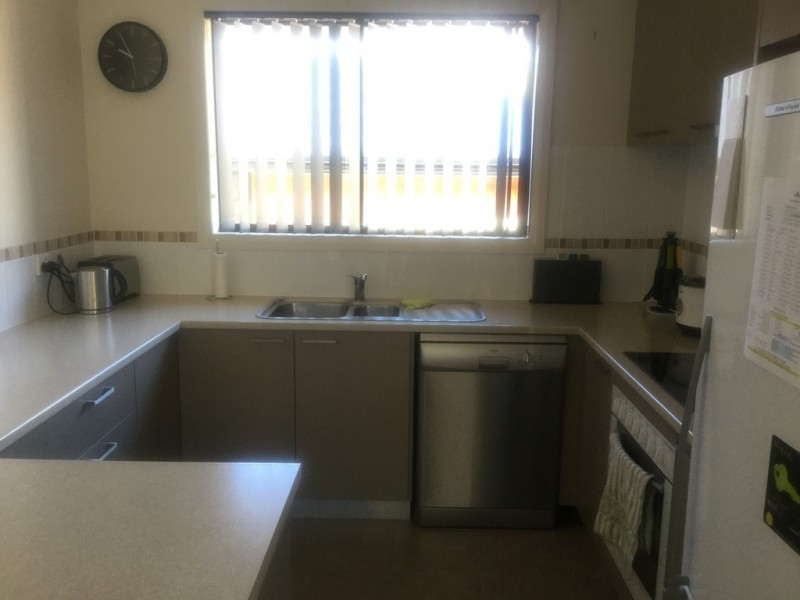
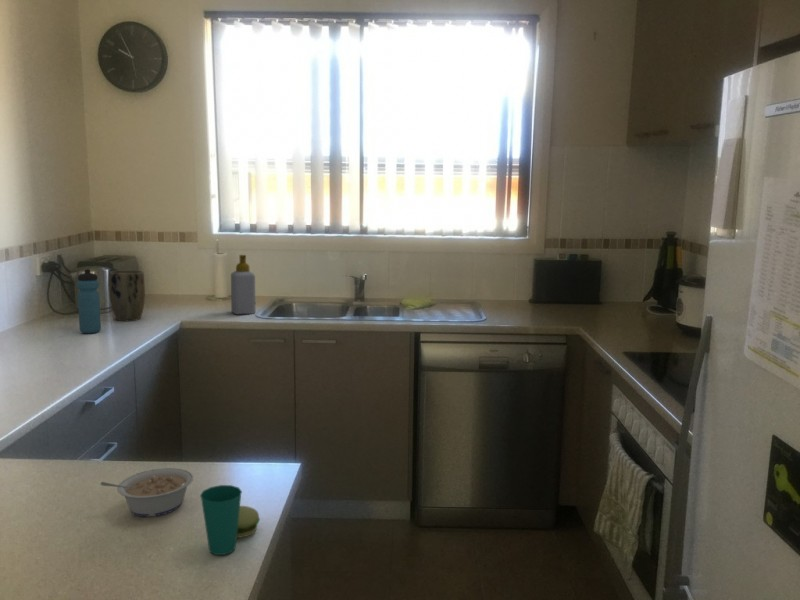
+ plant pot [108,269,146,322]
+ soap bottle [230,254,257,316]
+ cup [199,484,261,556]
+ legume [100,467,194,518]
+ water bottle [76,268,102,334]
